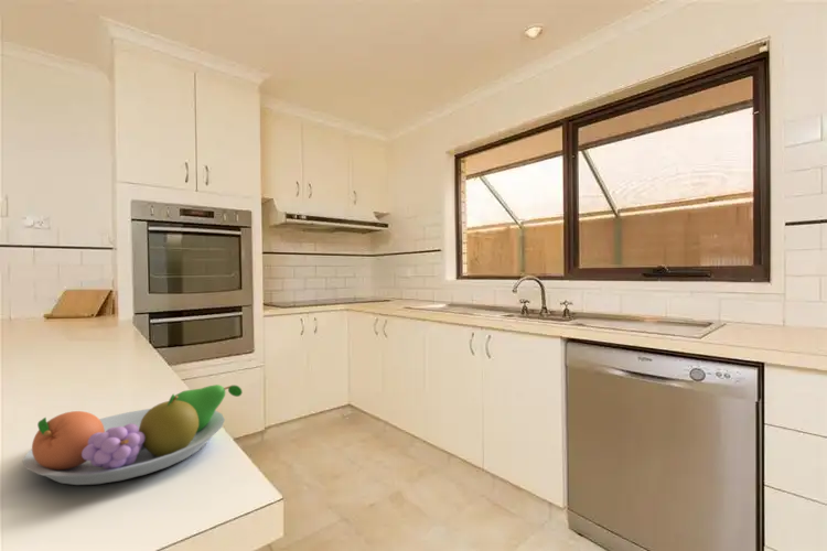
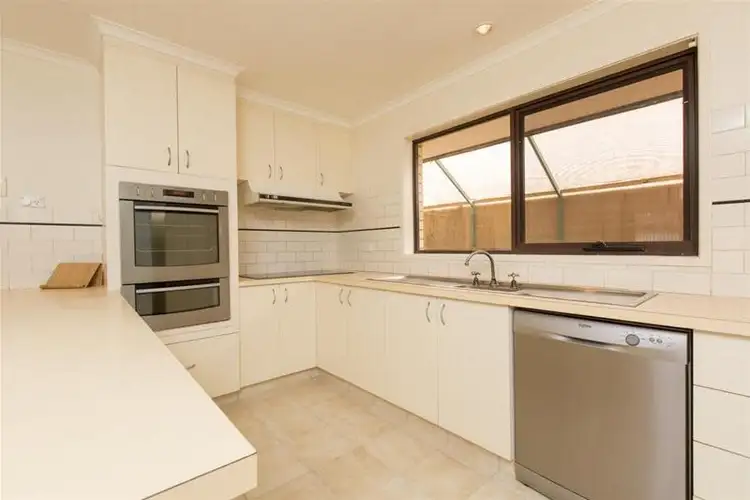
- fruit bowl [22,383,244,486]
